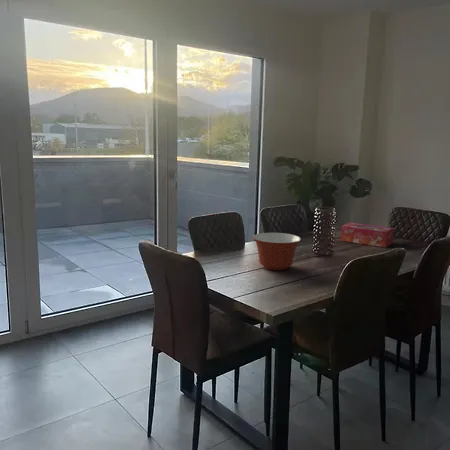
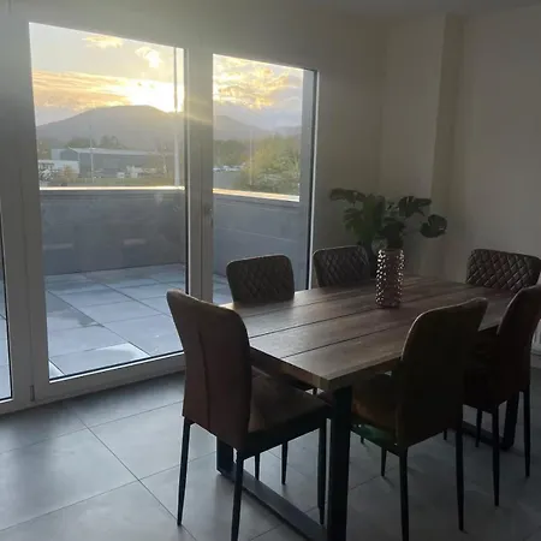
- tissue box [340,222,395,248]
- mixing bowl [252,232,302,271]
